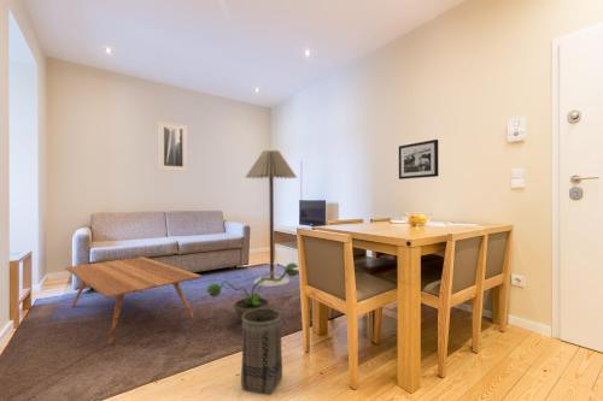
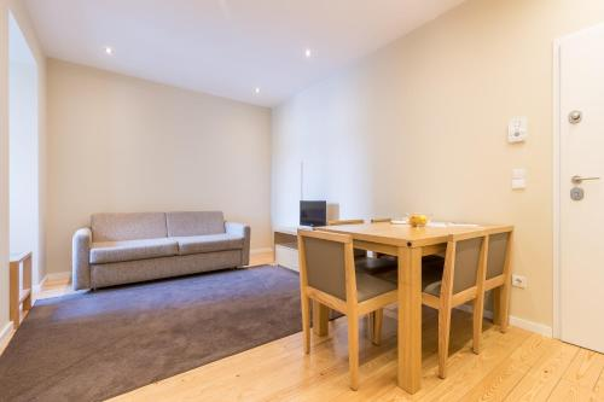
- floor lamp [245,149,298,288]
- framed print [158,120,188,172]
- basket [240,307,283,396]
- picture frame [398,138,439,181]
- coffee table [64,255,203,346]
- decorative plant [205,261,300,323]
